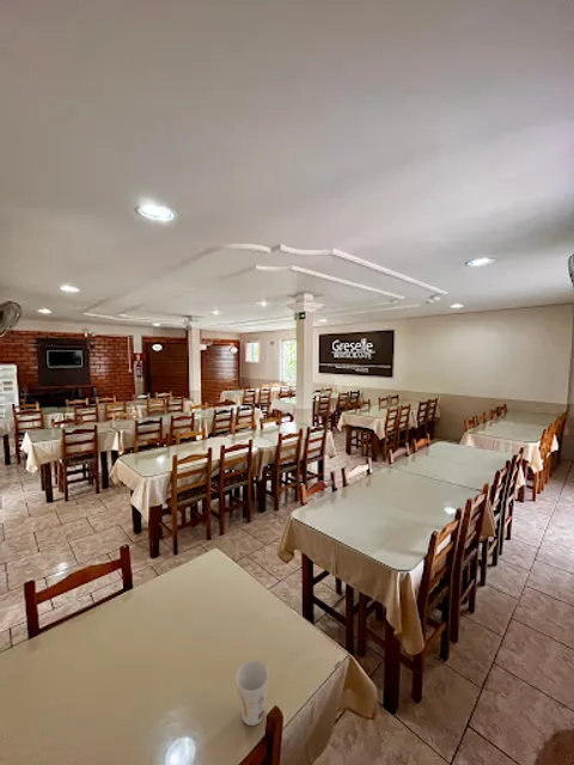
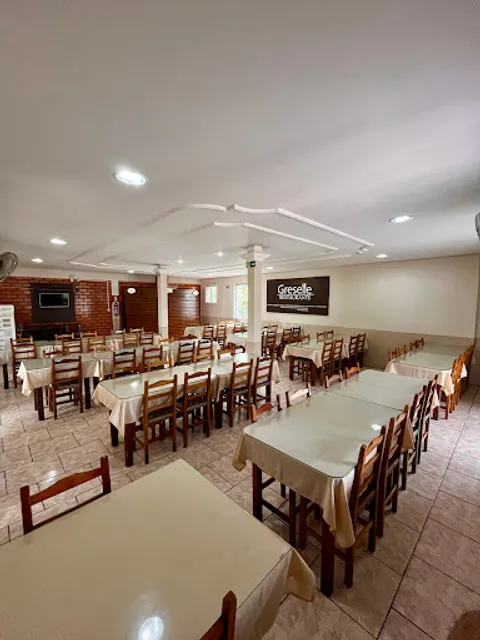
- cup [234,660,270,727]
